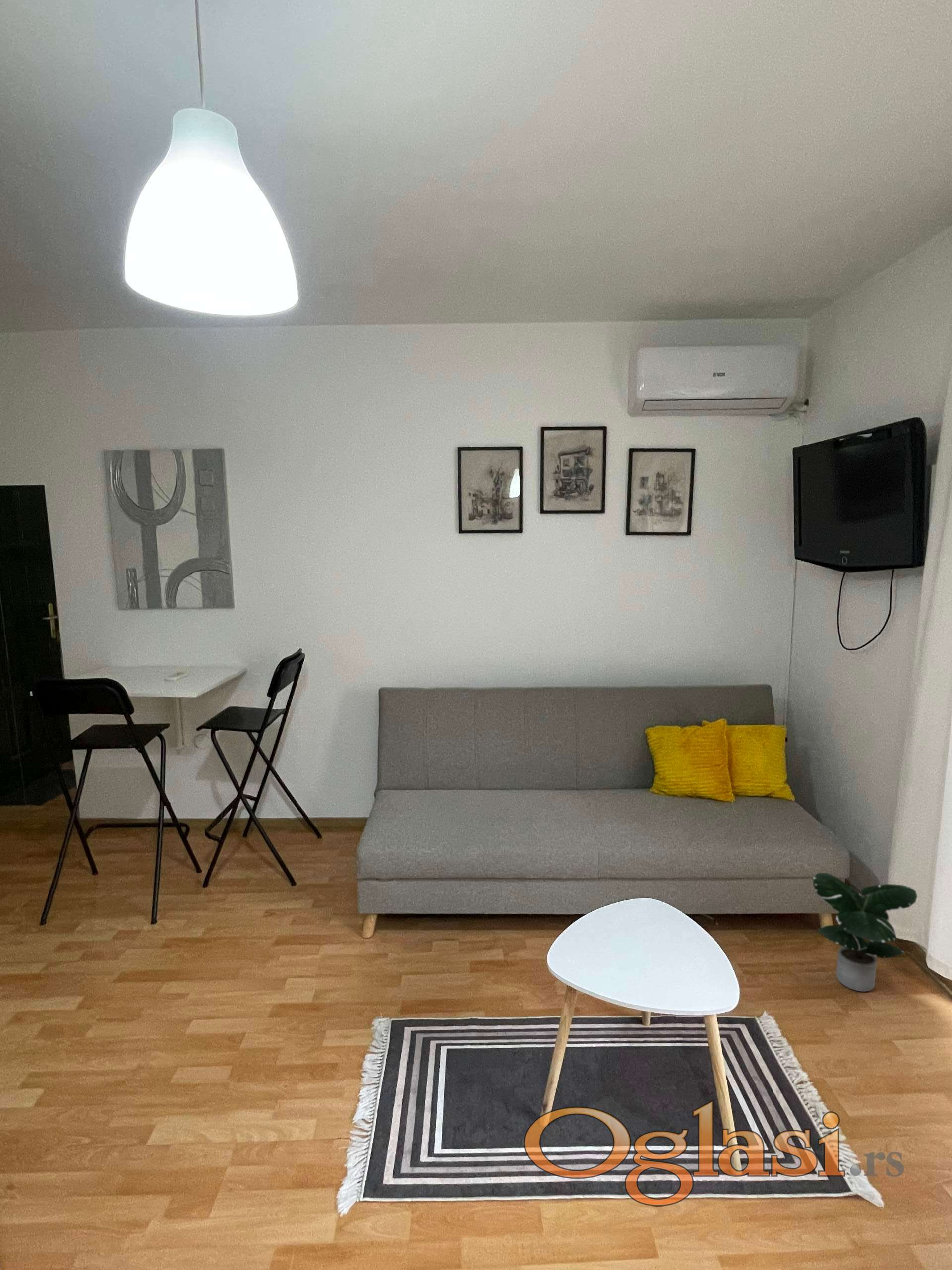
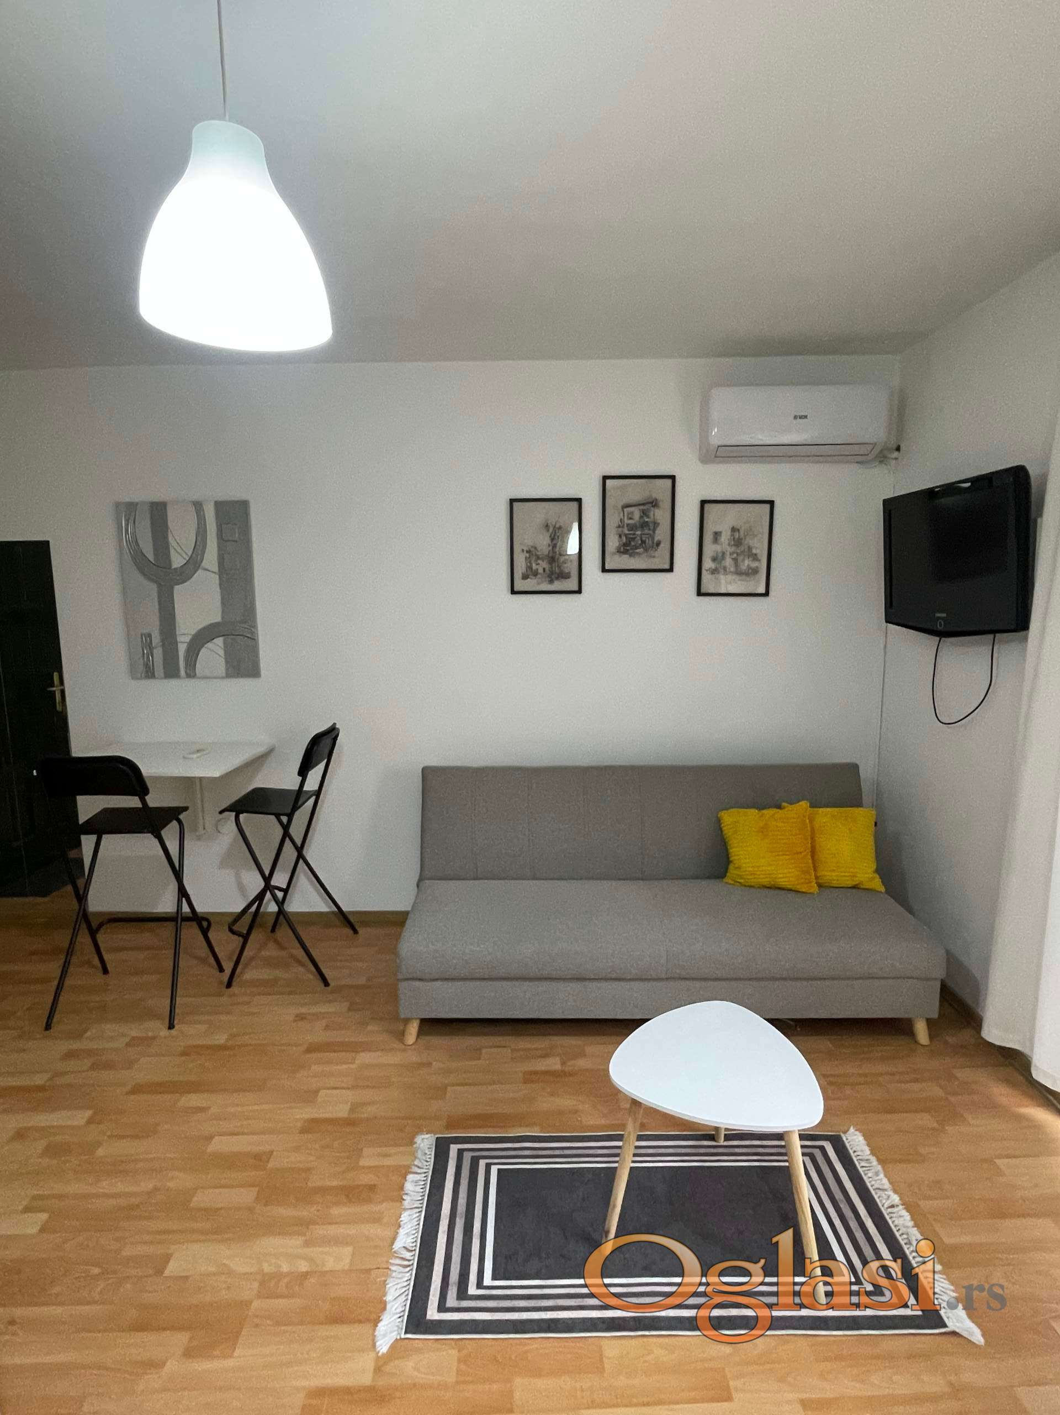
- potted plant [813,872,918,992]
